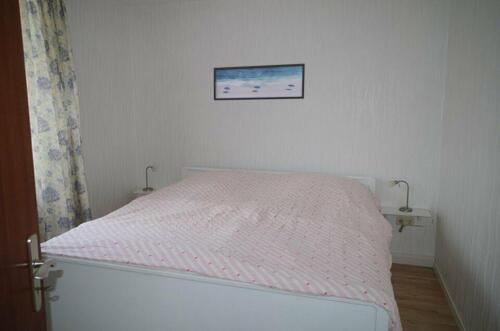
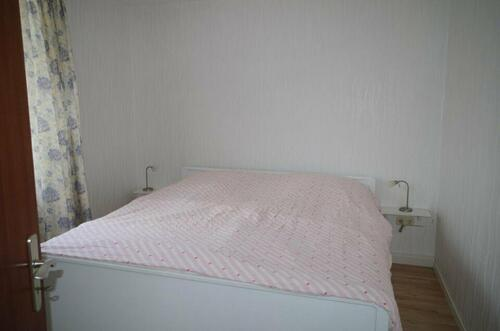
- wall art [213,63,306,101]
